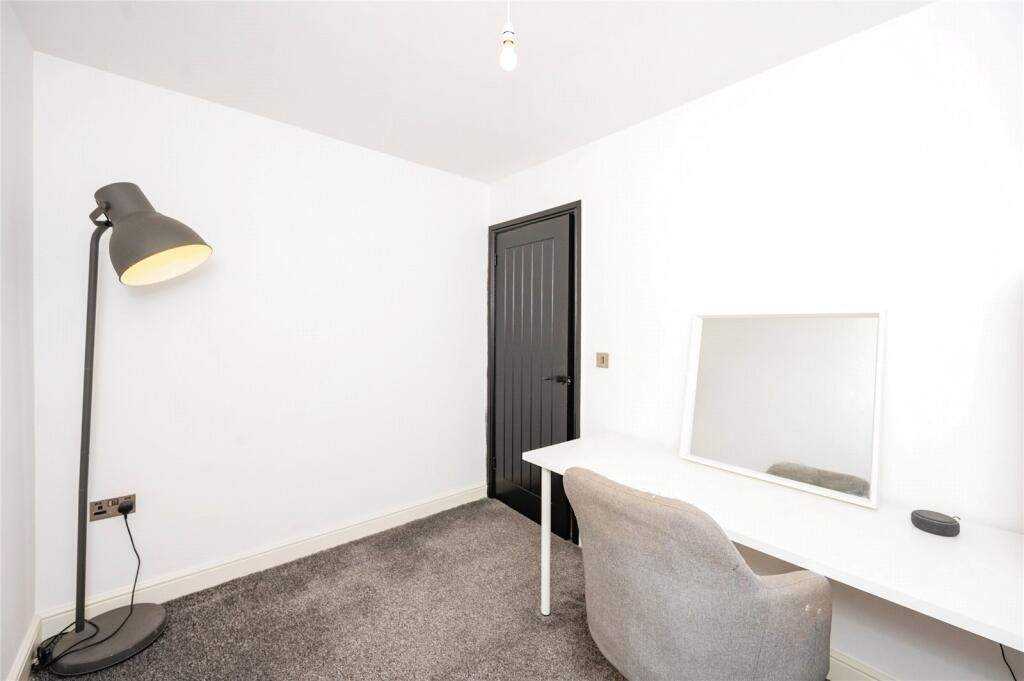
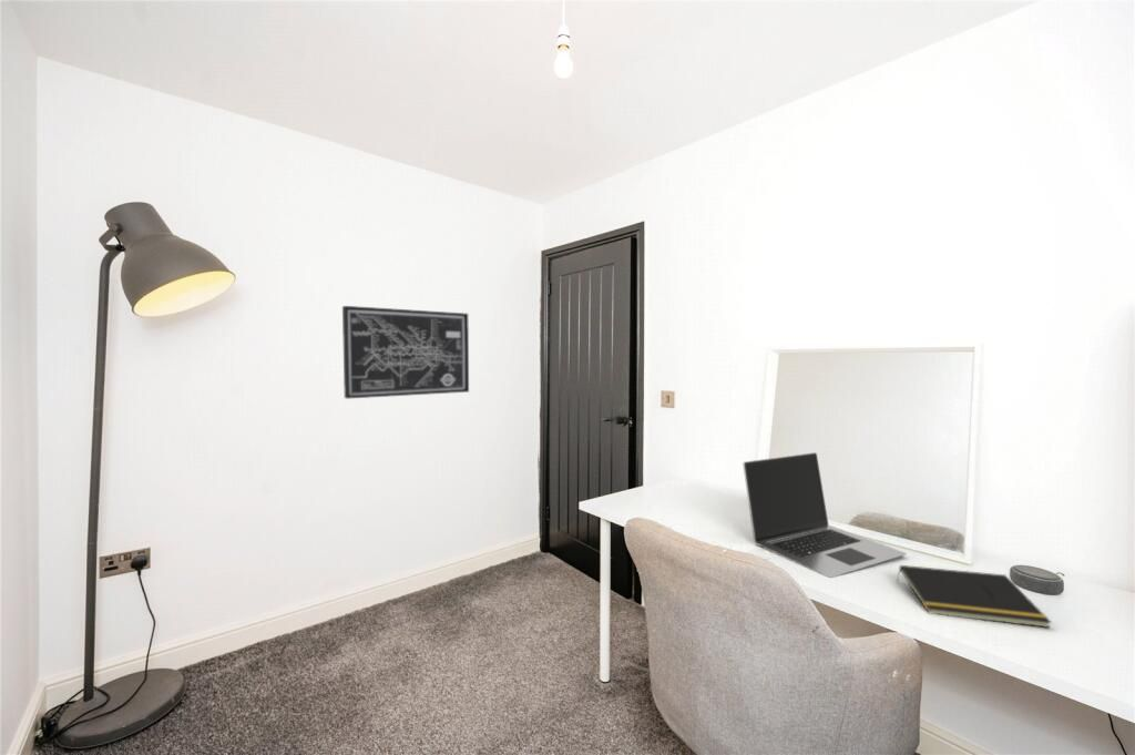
+ notepad [896,564,1053,629]
+ wall art [341,305,470,400]
+ laptop [742,451,908,579]
